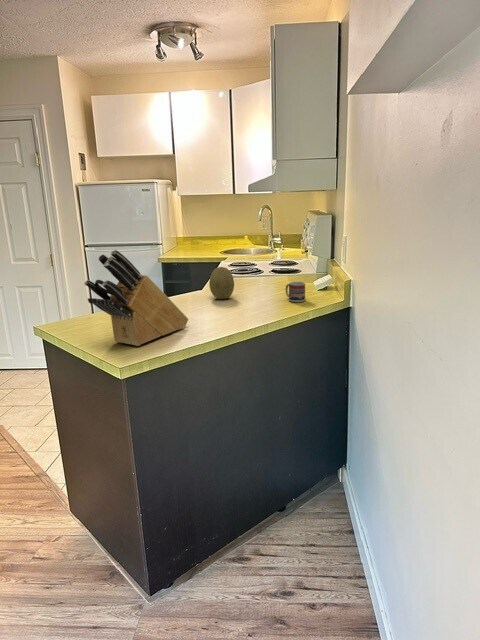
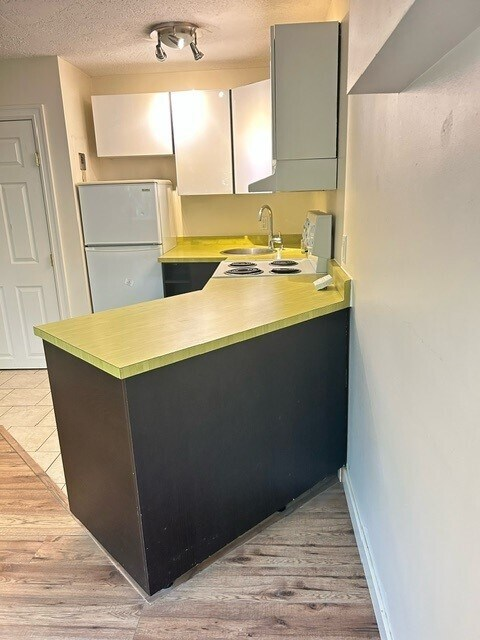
- cup [285,281,306,303]
- knife block [84,249,189,347]
- fruit [208,266,235,300]
